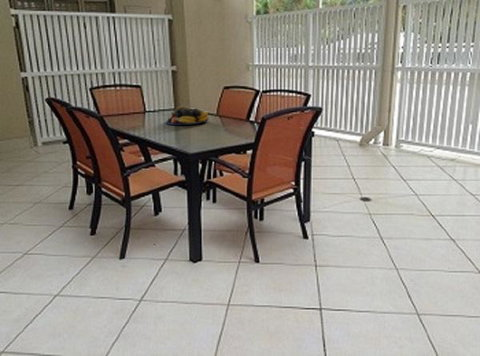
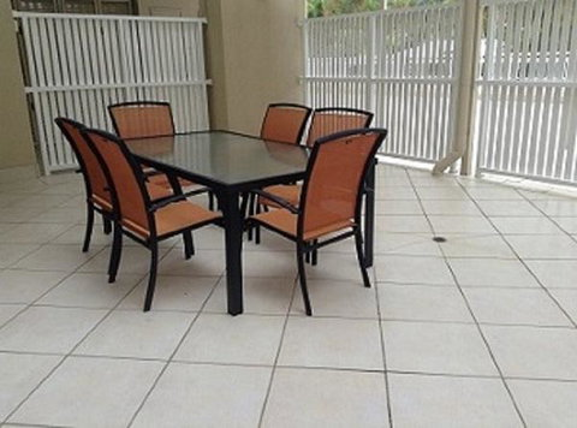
- fruit bowl [164,106,210,126]
